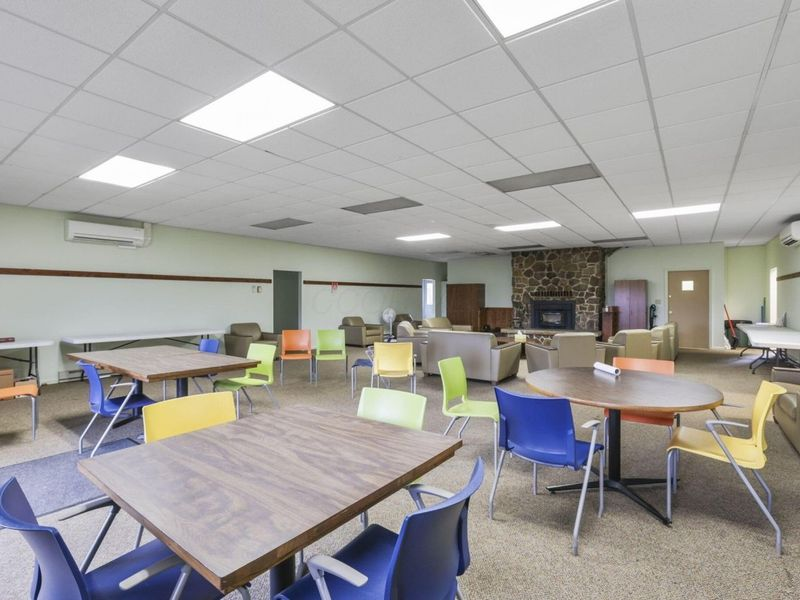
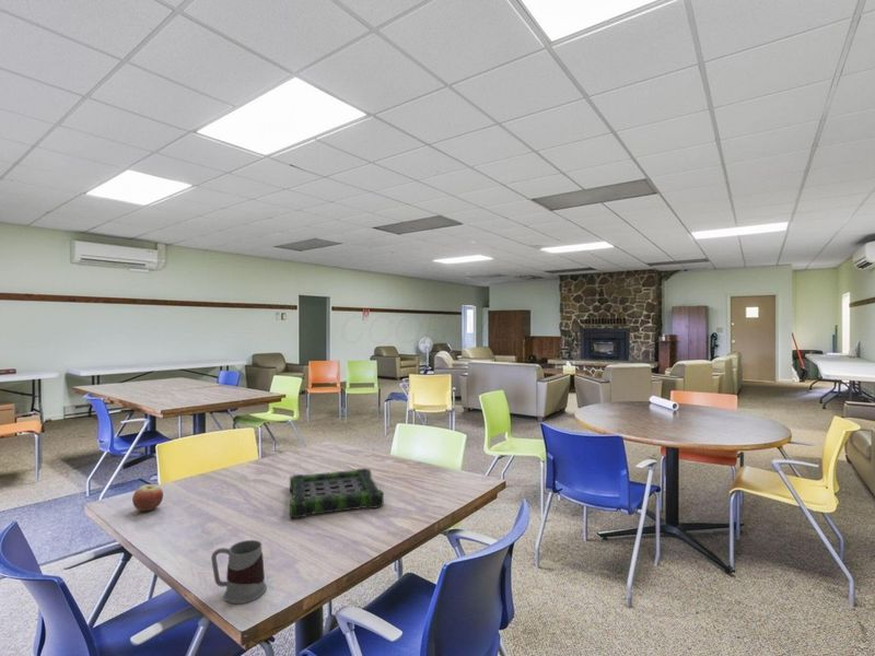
+ mug [210,539,268,605]
+ plant pot [289,467,385,519]
+ apple [131,483,164,513]
